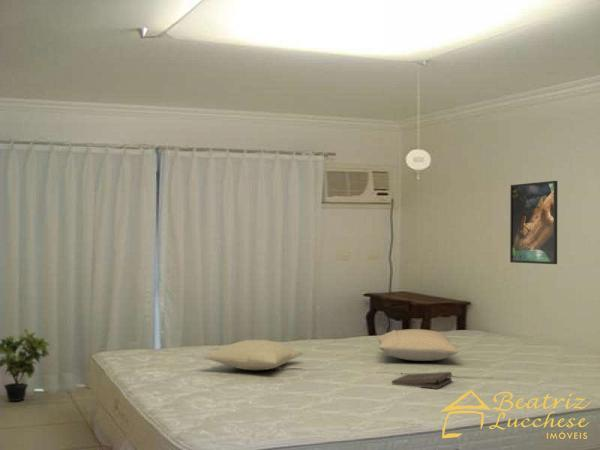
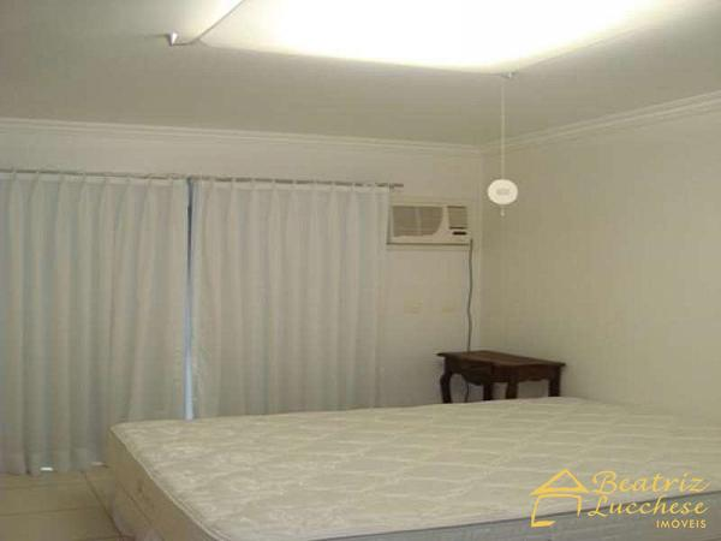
- pillow [203,339,304,371]
- pillow [376,328,459,362]
- pizza box [391,371,453,390]
- potted plant [0,328,51,402]
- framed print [509,180,558,265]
